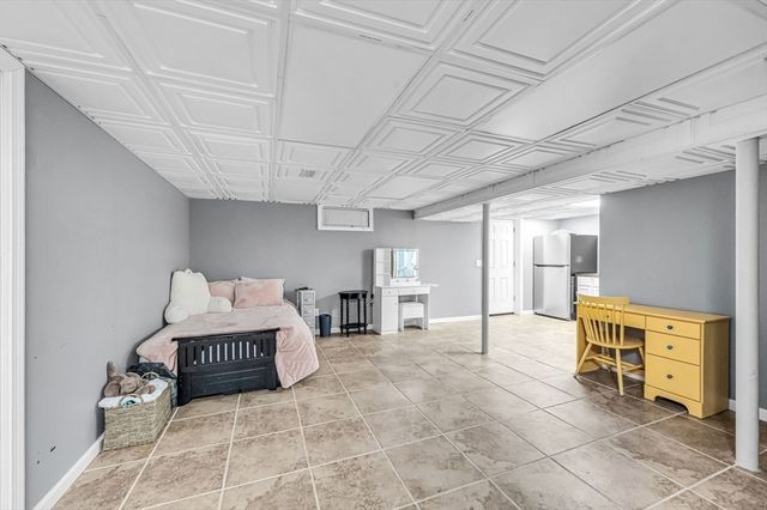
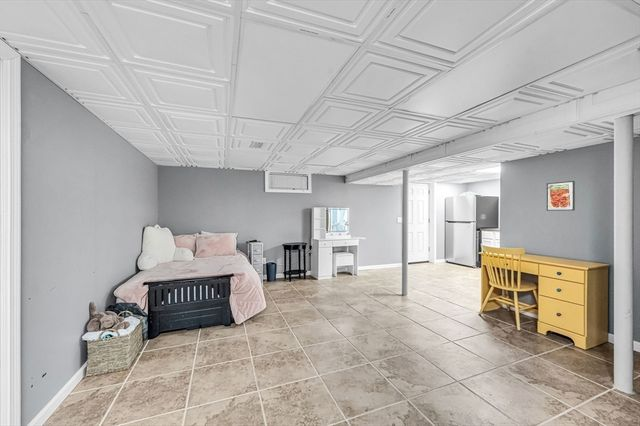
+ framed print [546,180,576,212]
